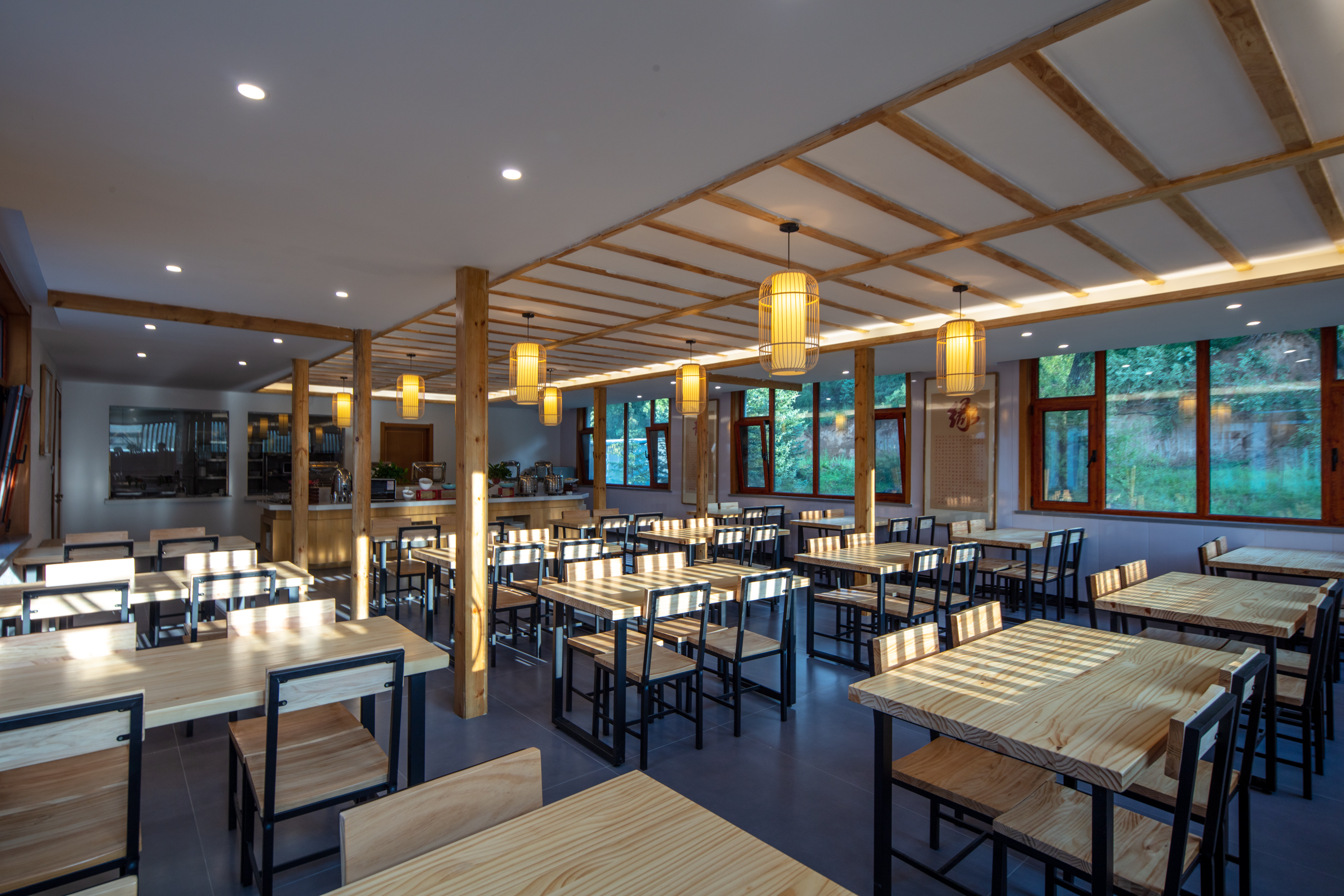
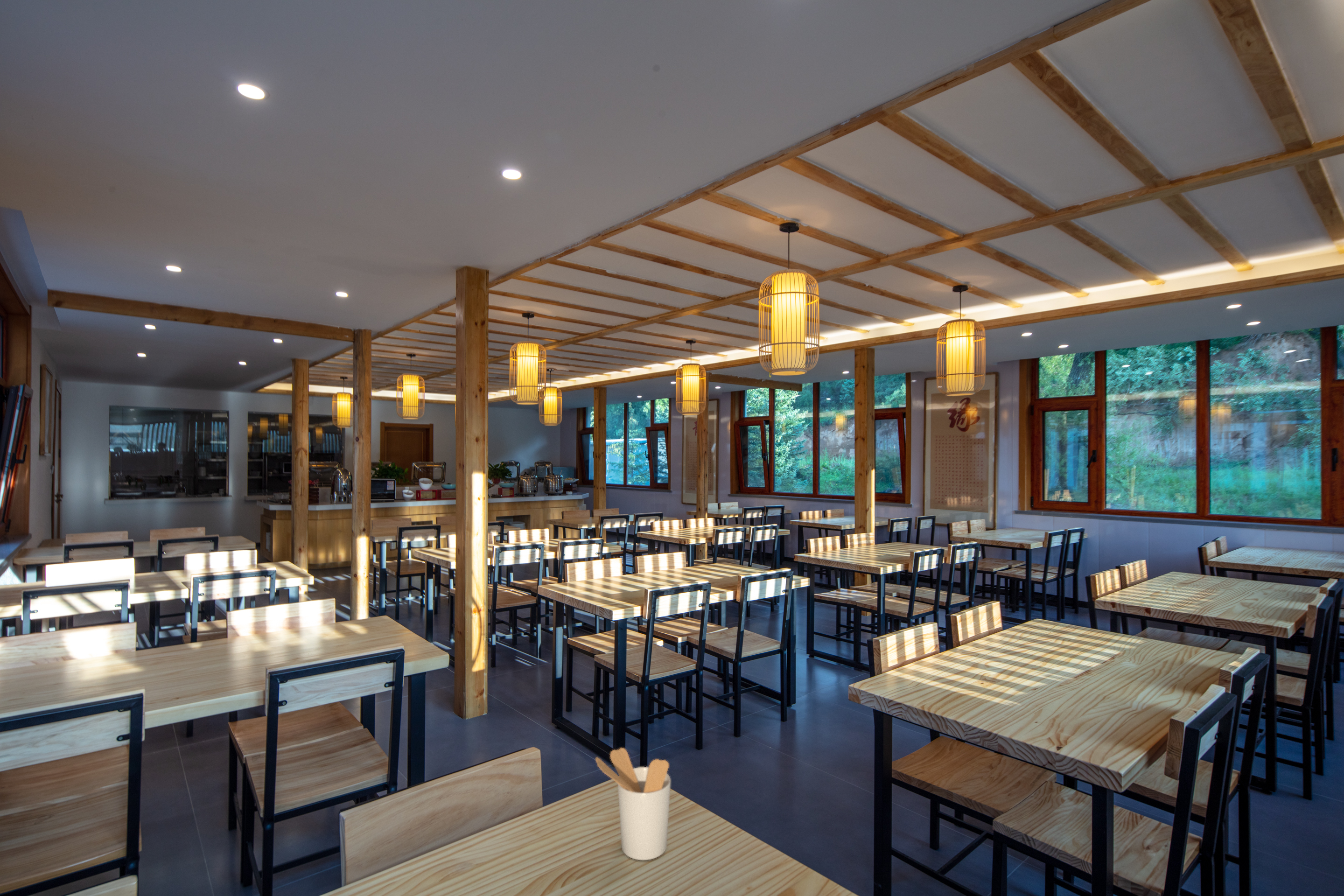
+ utensil holder [595,748,671,861]
